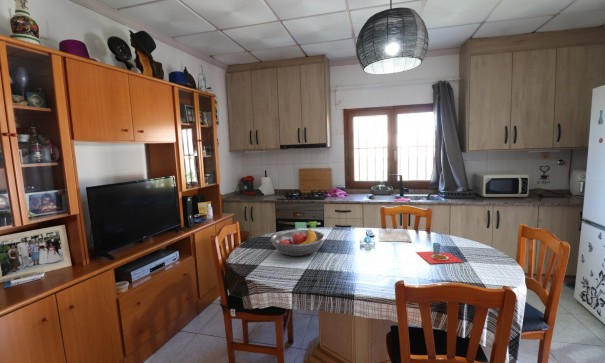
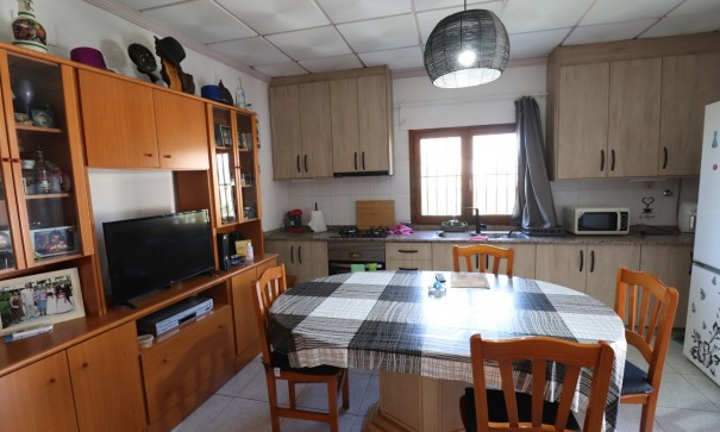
- fruit bowl [269,227,326,257]
- placemat [415,242,464,265]
